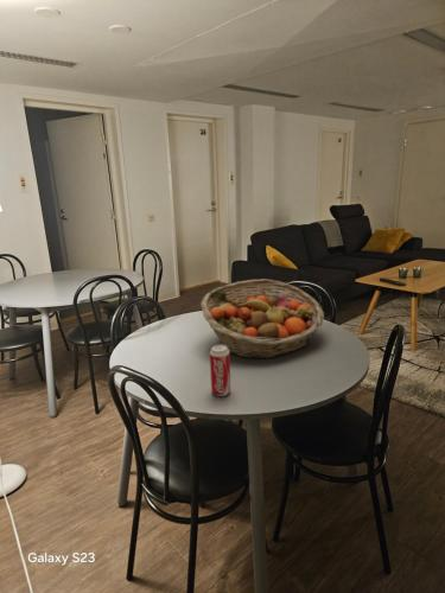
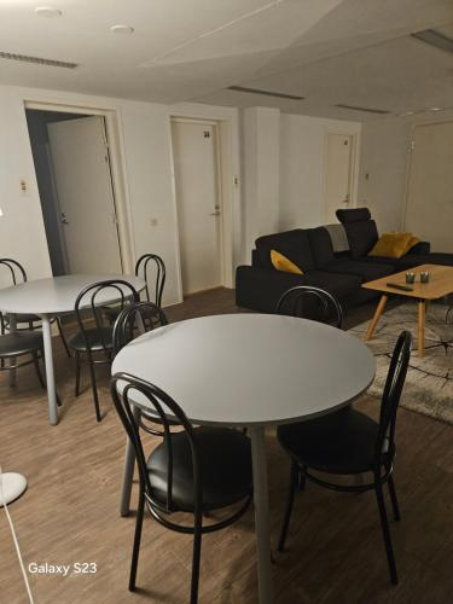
- beverage can [209,344,231,397]
- fruit basket [199,278,325,359]
